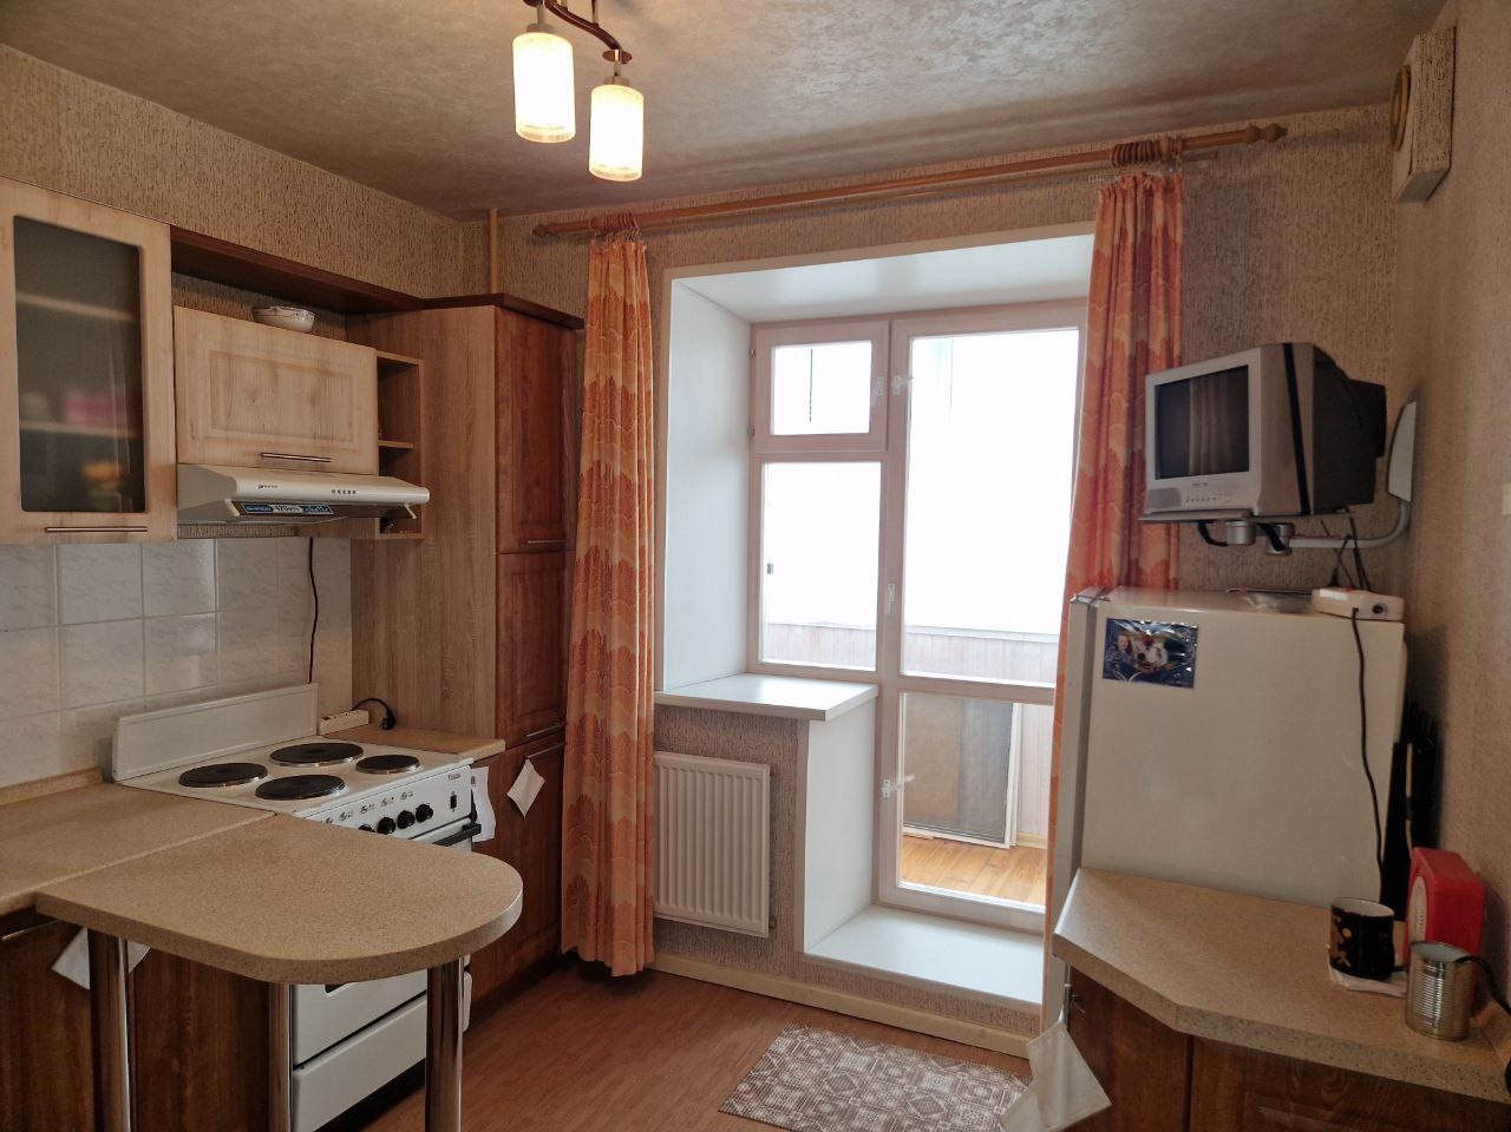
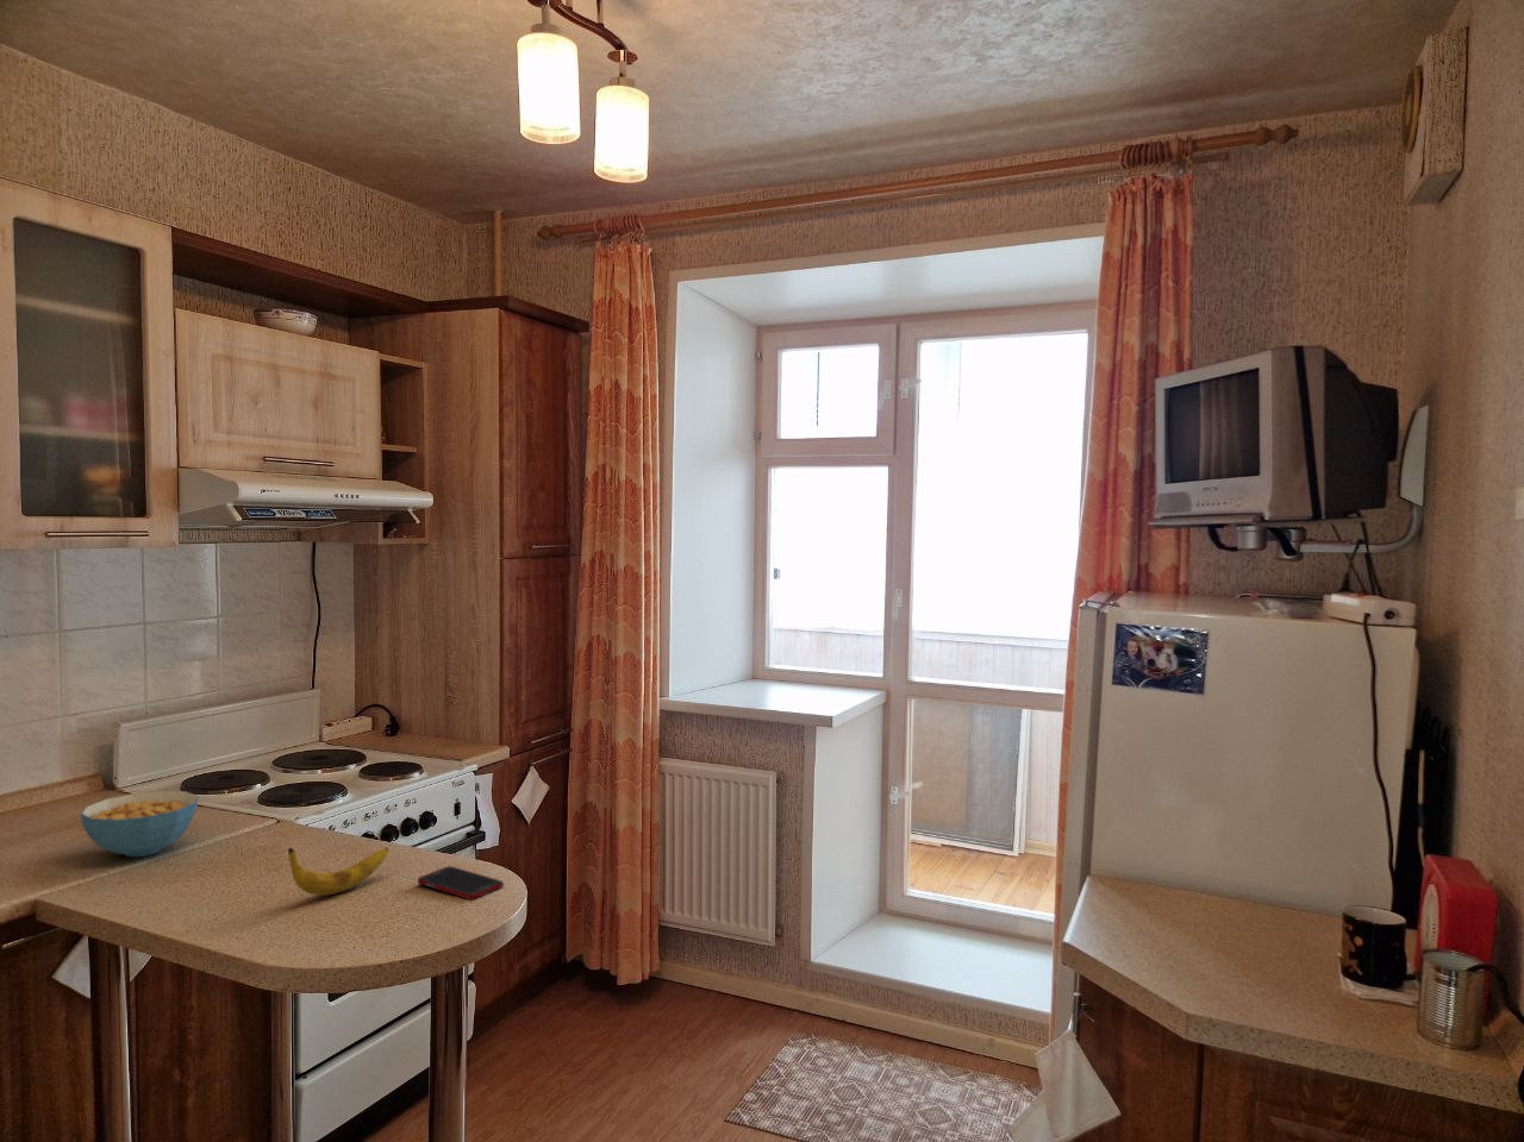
+ banana [287,847,389,897]
+ cell phone [416,865,505,901]
+ cereal bowl [79,789,200,858]
